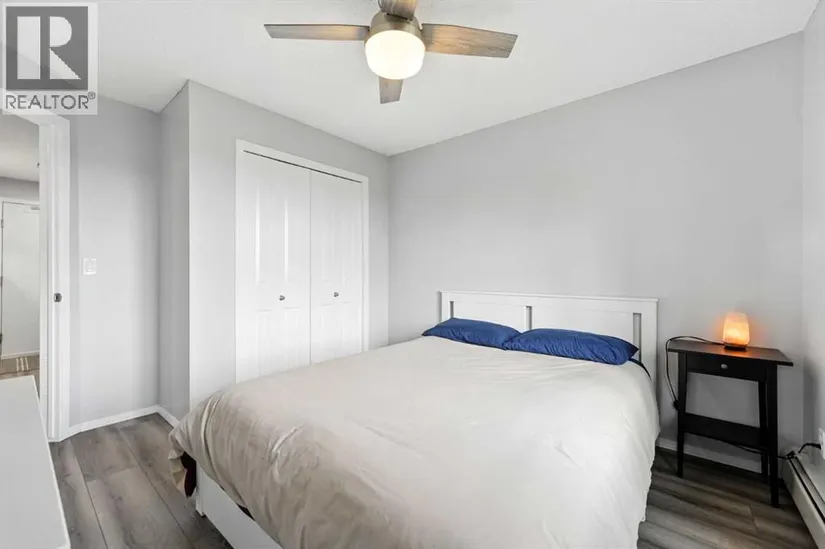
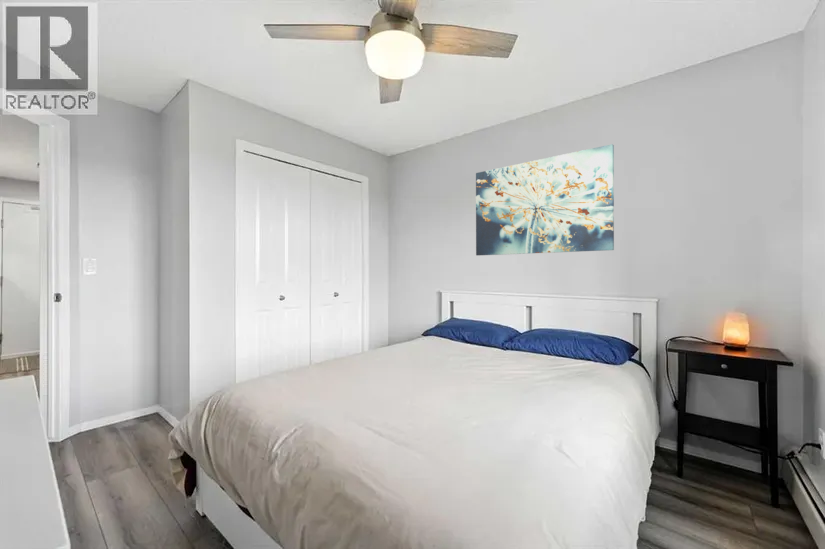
+ wall art [475,143,615,256]
